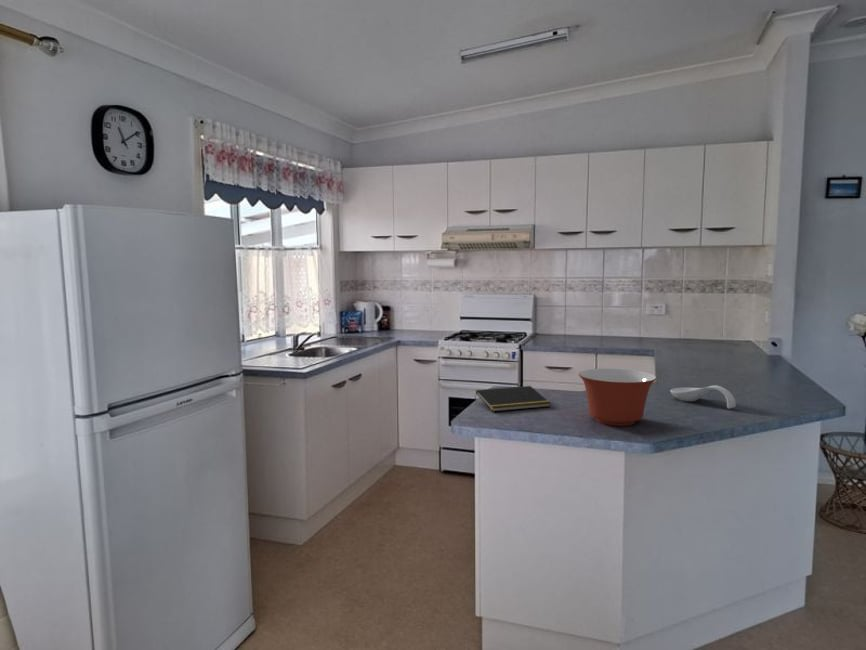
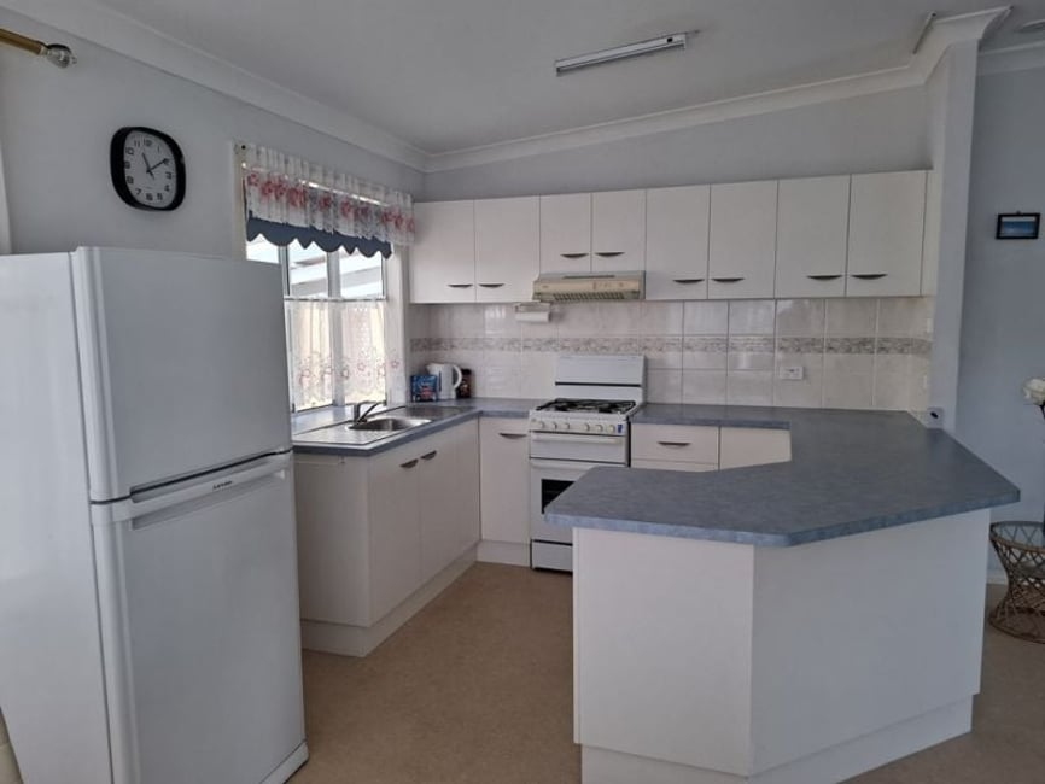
- mixing bowl [578,368,657,427]
- notepad [473,385,552,413]
- spoon rest [669,385,737,410]
